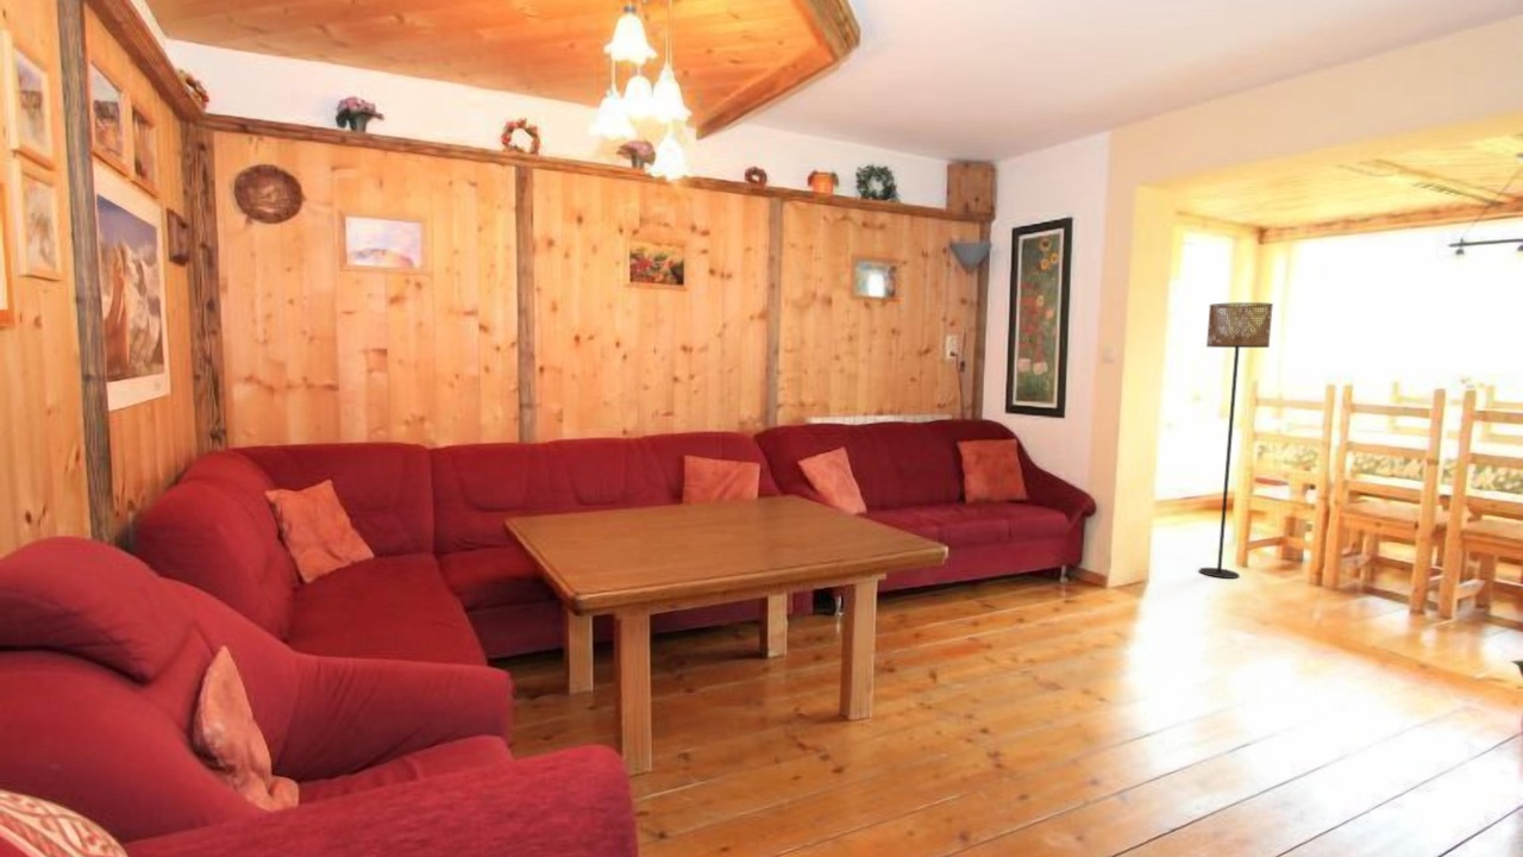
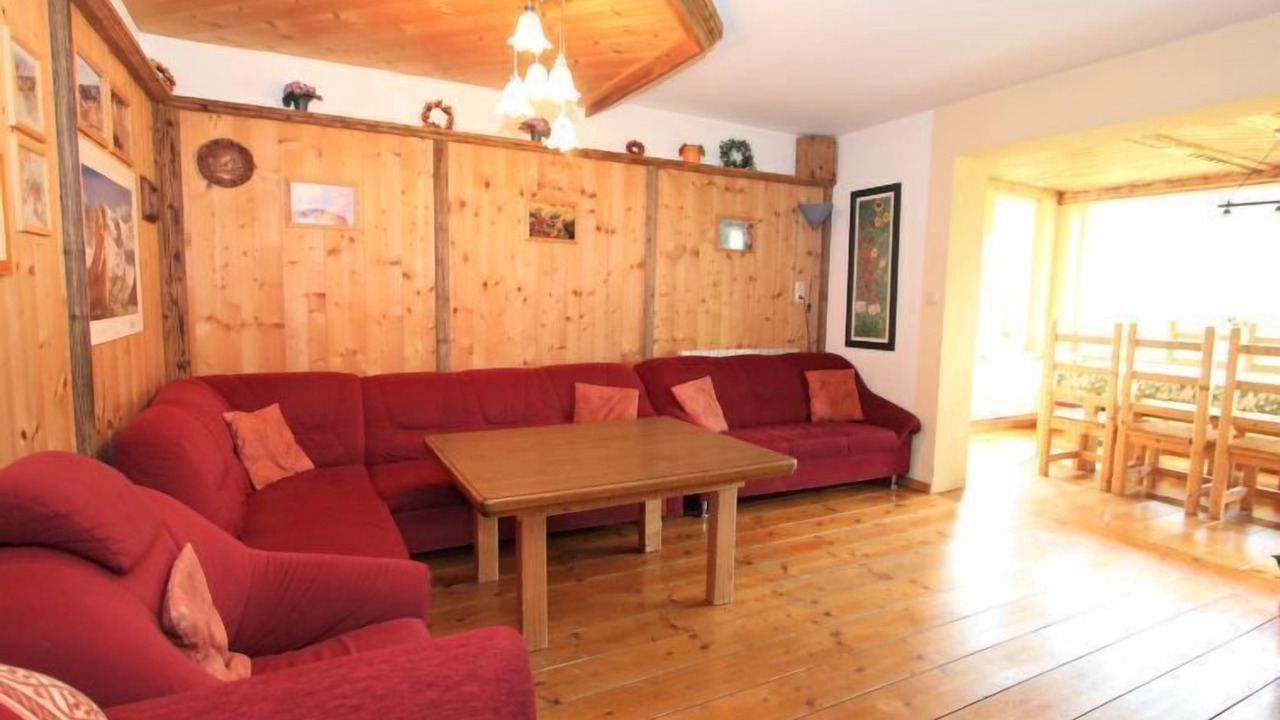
- floor lamp [1198,301,1274,580]
